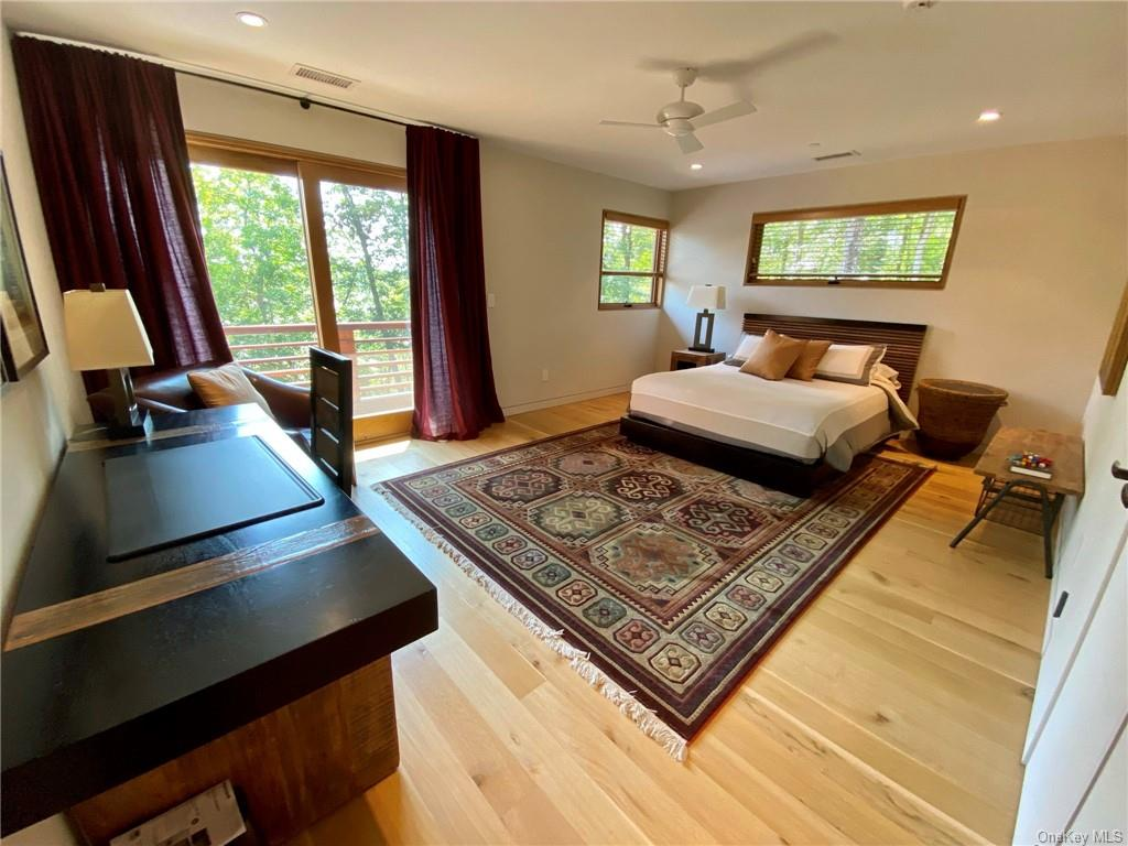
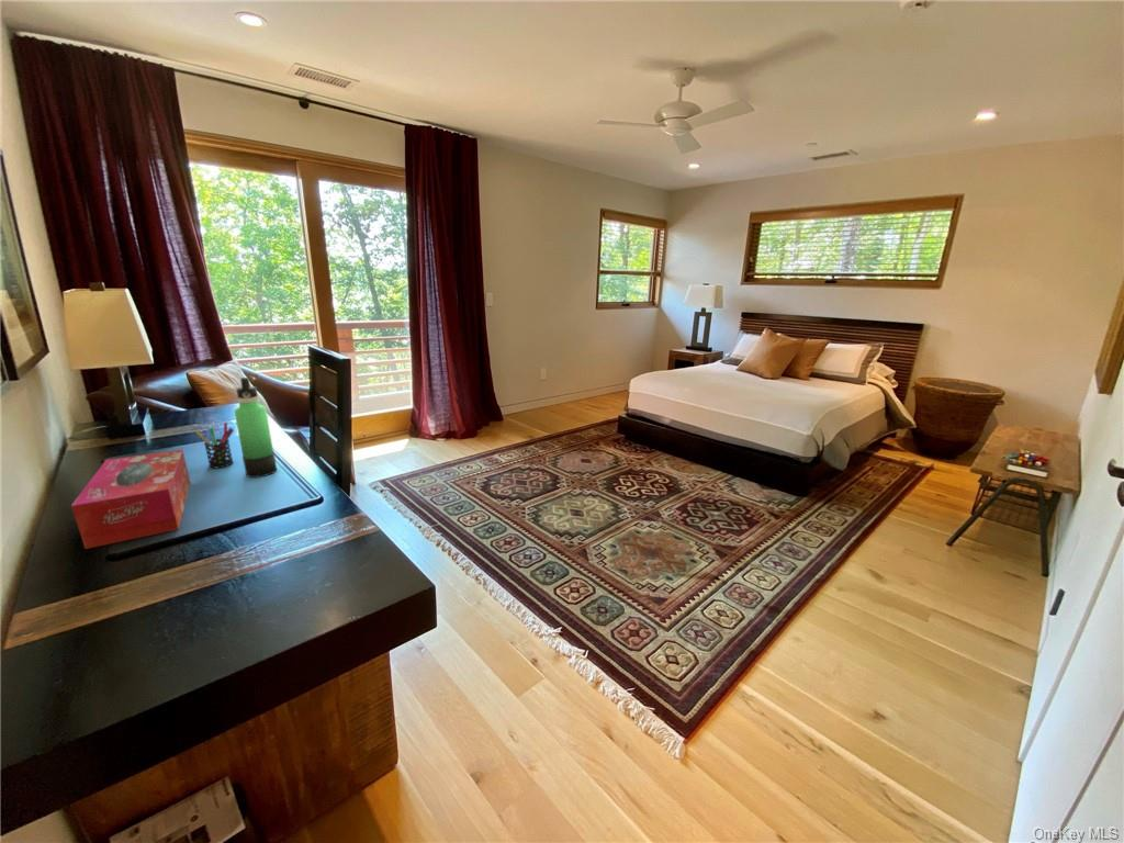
+ pen holder [195,422,235,469]
+ thermos bottle [233,376,278,479]
+ tissue box [70,448,192,550]
